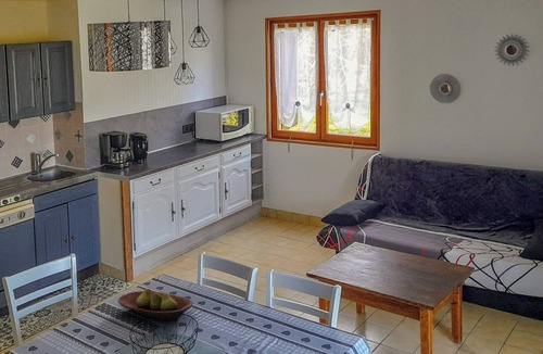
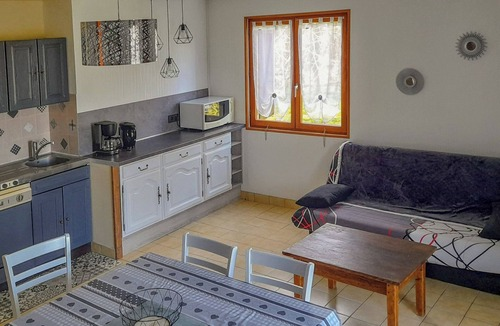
- fruit bowl [117,288,194,321]
